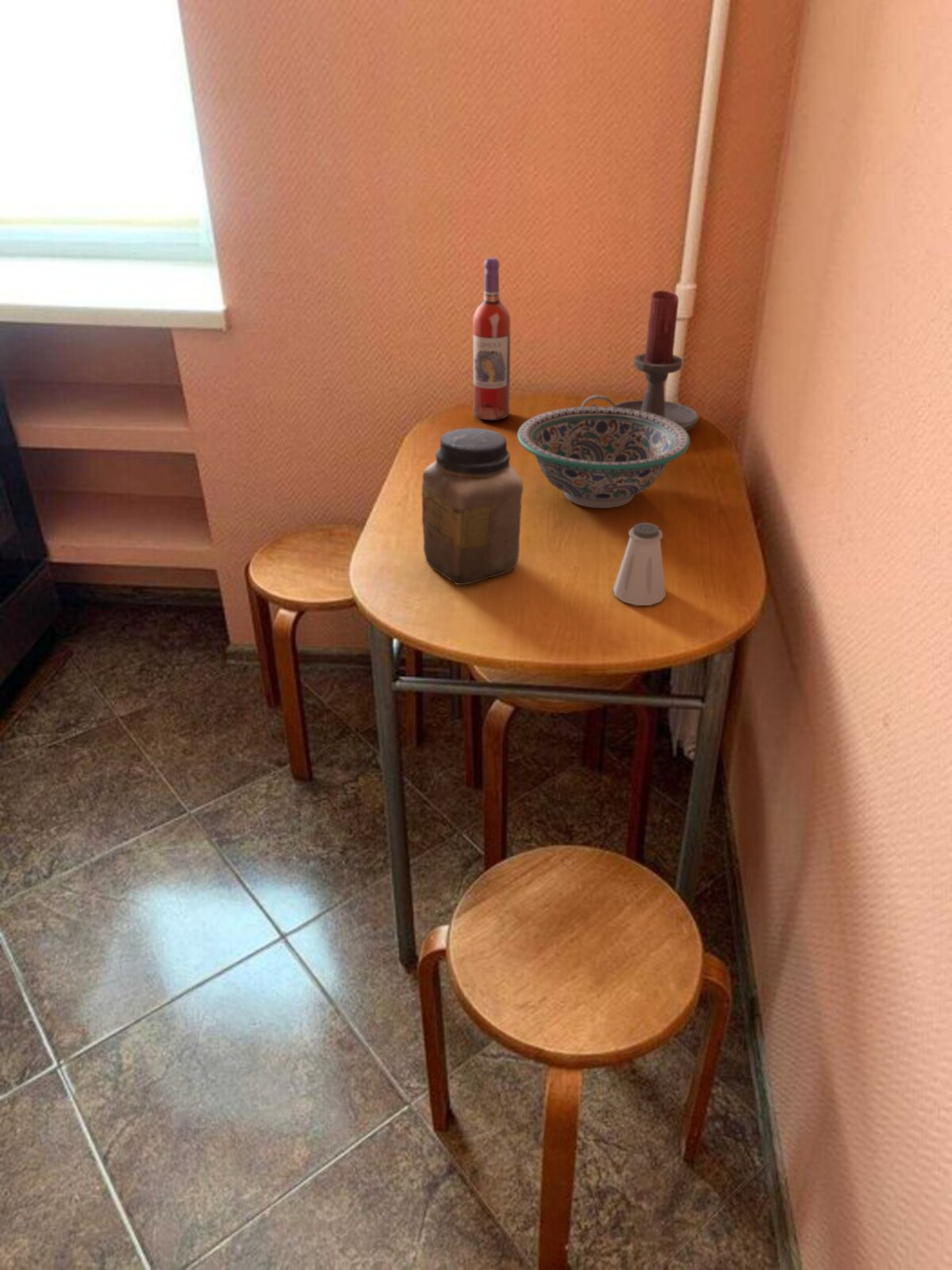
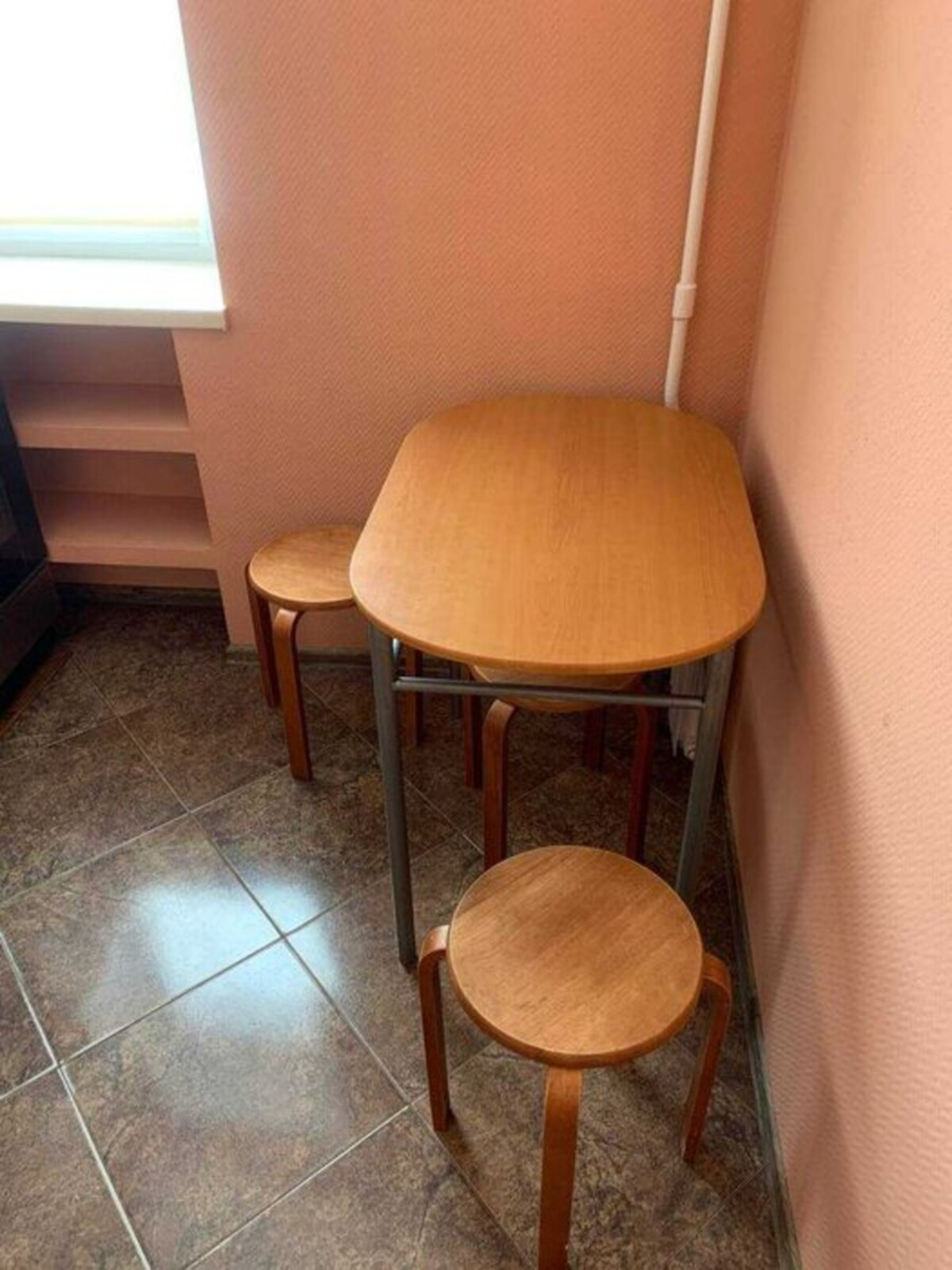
- wine bottle [472,257,512,421]
- decorative bowl [516,406,691,509]
- jar [420,427,524,586]
- candle holder [581,290,700,432]
- saltshaker [612,521,666,606]
